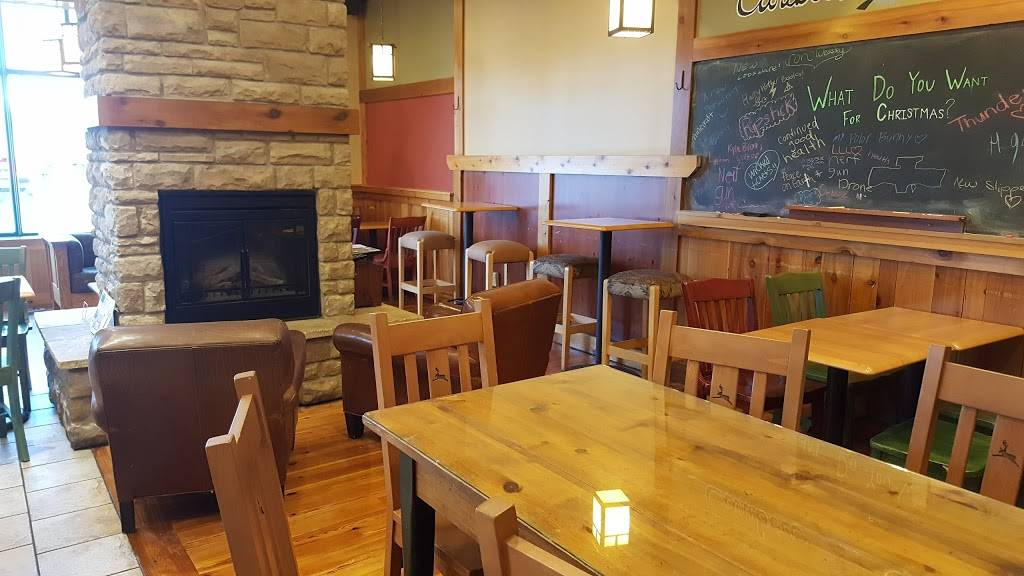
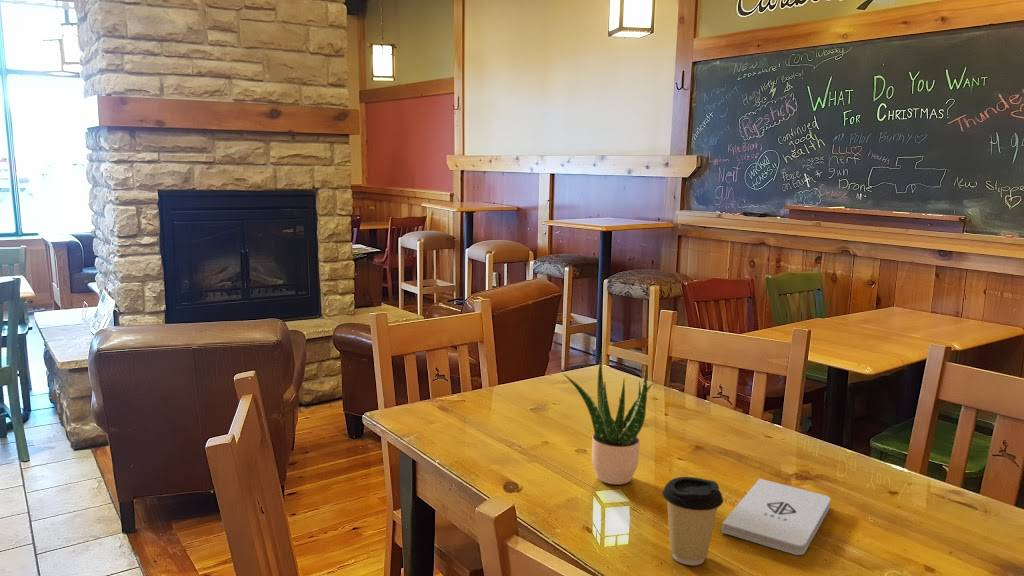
+ coffee cup [661,476,724,566]
+ notepad [721,477,832,556]
+ potted plant [562,353,655,486]
